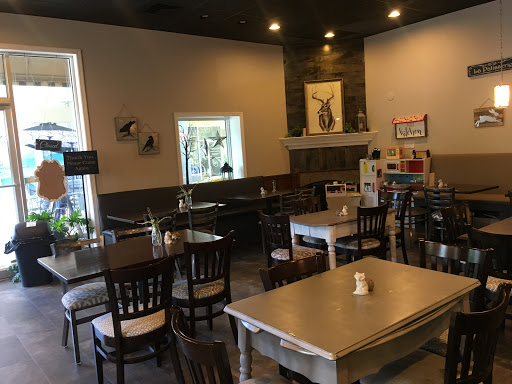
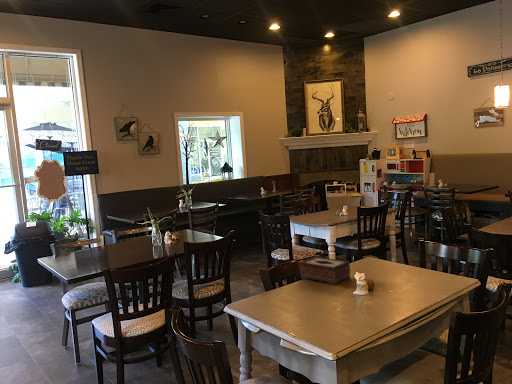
+ tissue box [299,256,352,285]
